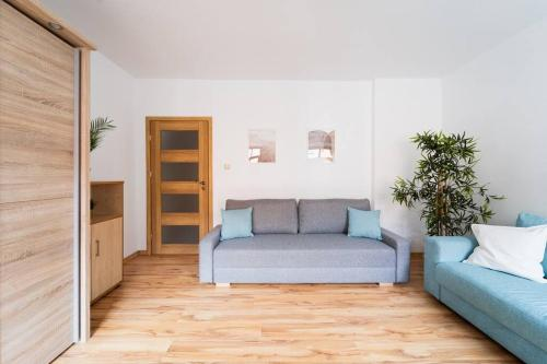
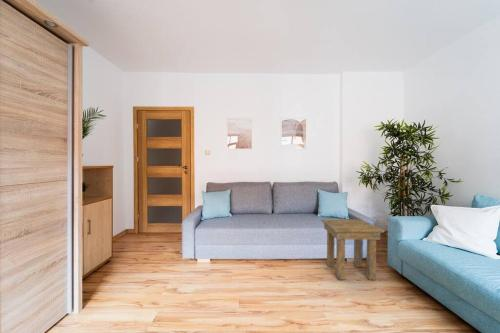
+ side table [320,218,385,281]
